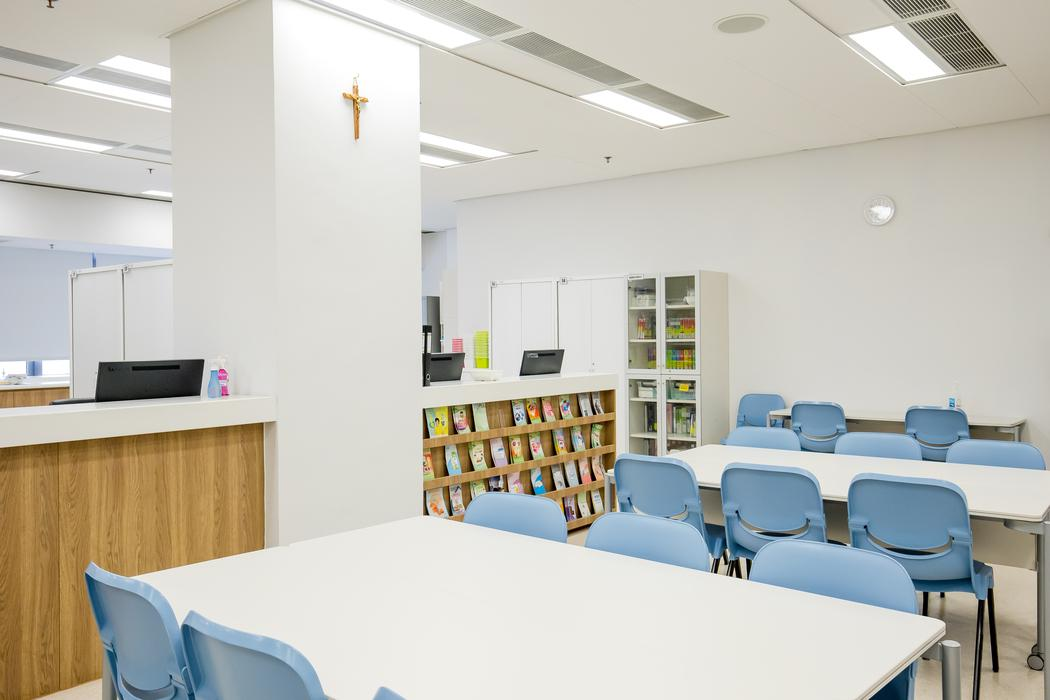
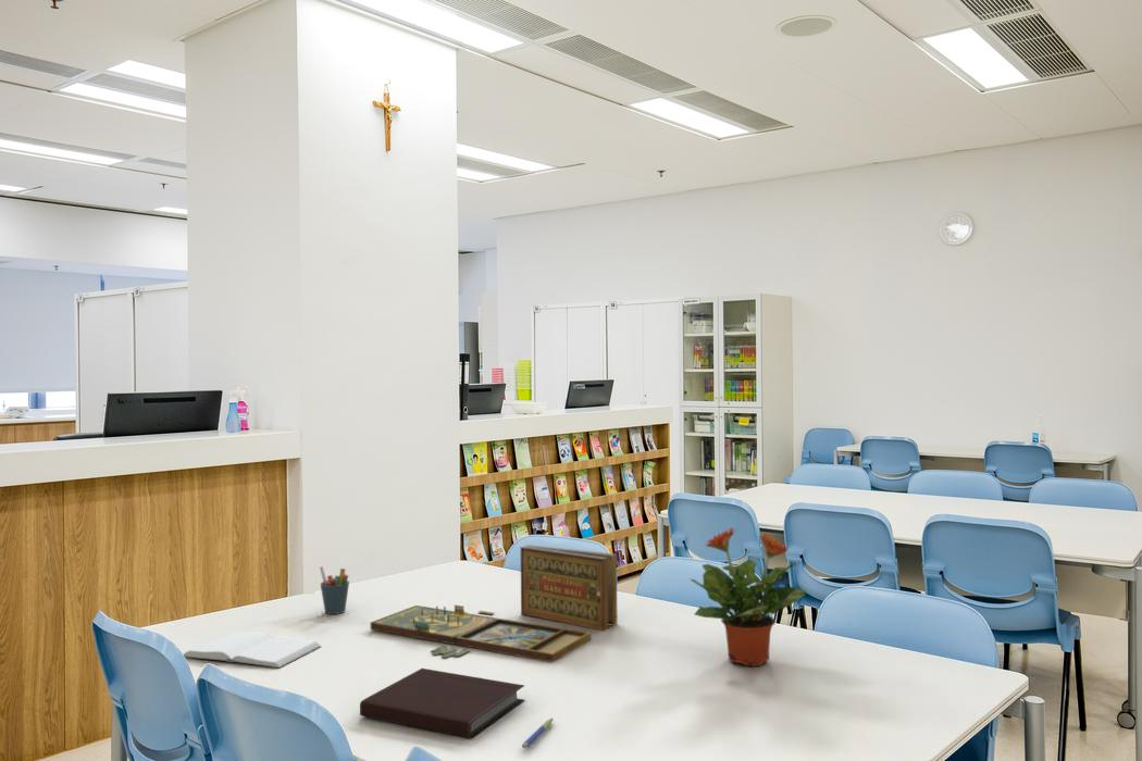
+ pen holder [319,565,350,615]
+ potted plant [690,526,807,668]
+ board game [369,544,618,663]
+ book [183,631,322,669]
+ pen [521,718,555,749]
+ notebook [359,668,525,739]
